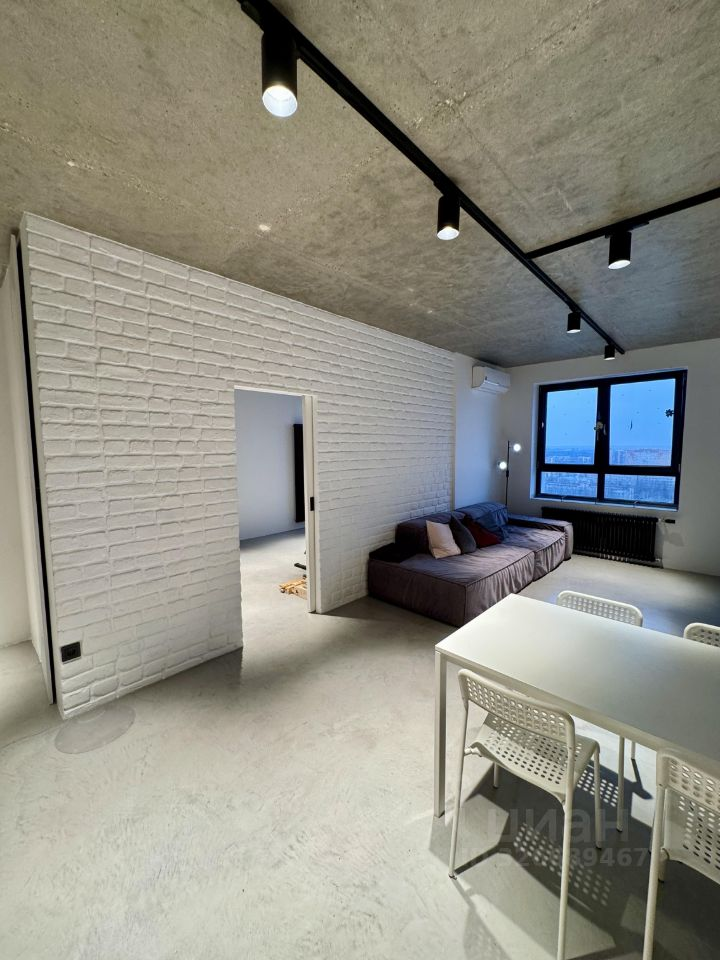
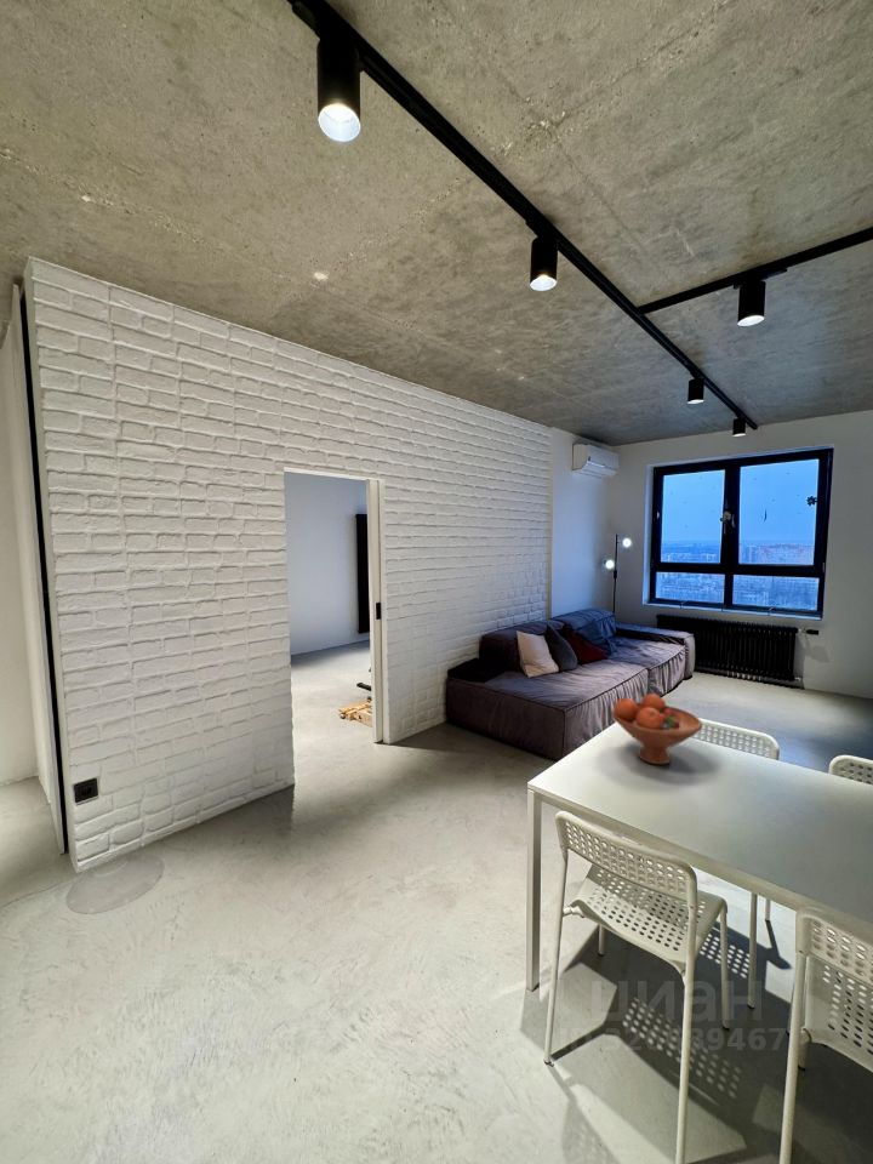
+ fruit bowl [611,692,703,765]
